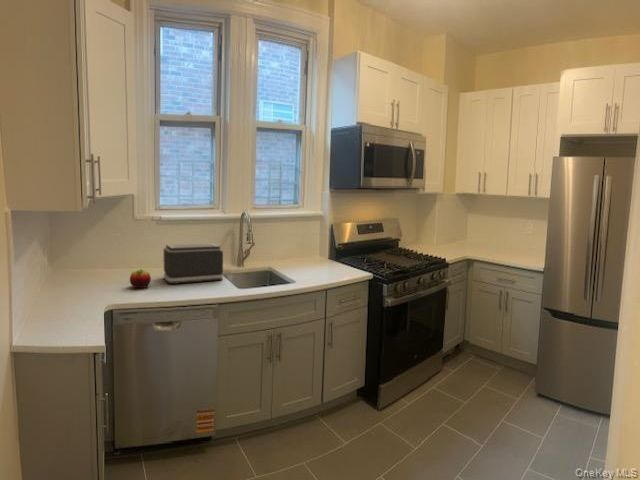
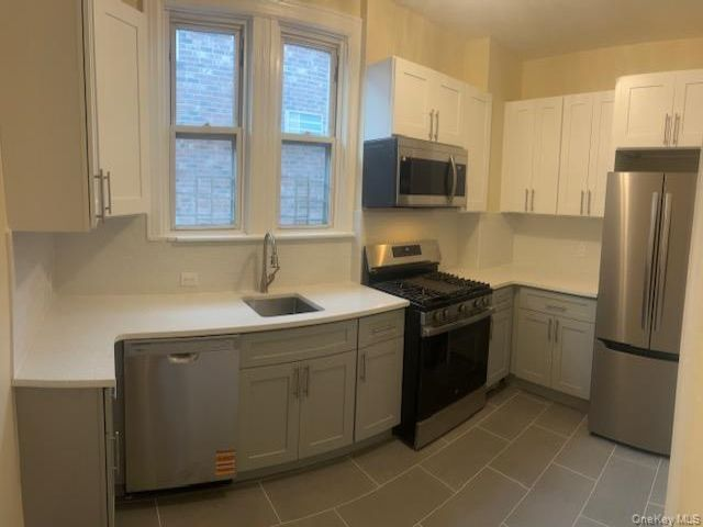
- fruit [129,268,152,289]
- toaster [163,242,225,285]
